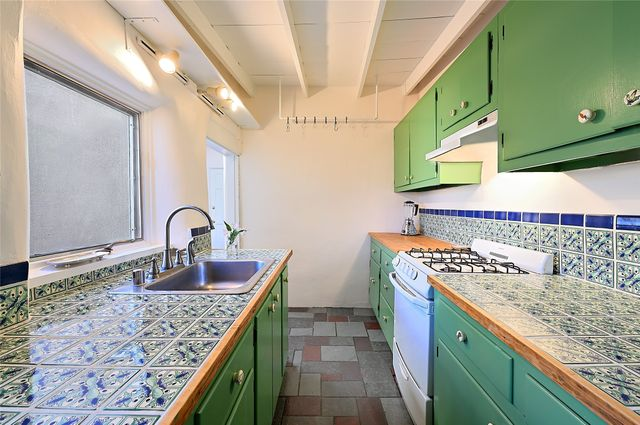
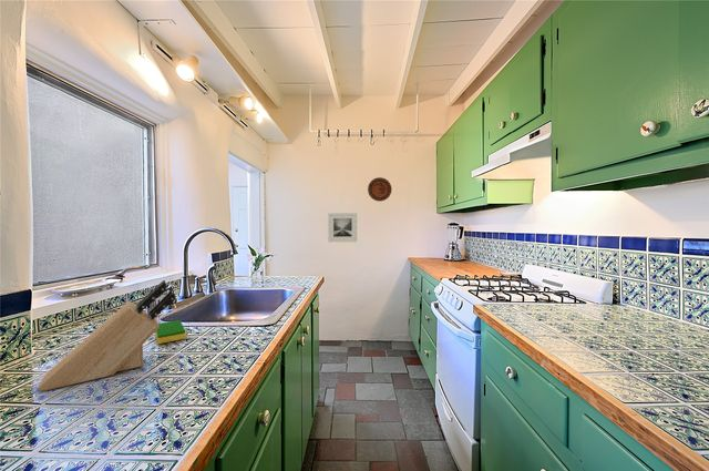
+ knife block [37,279,176,392]
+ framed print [327,212,358,243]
+ dish sponge [155,319,187,345]
+ decorative plate [367,176,392,203]
